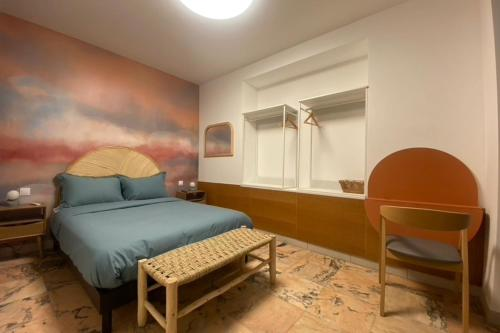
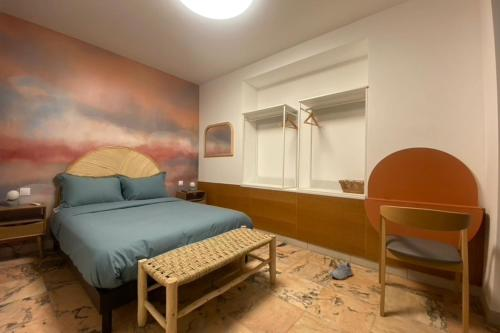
+ shoe [330,261,354,281]
